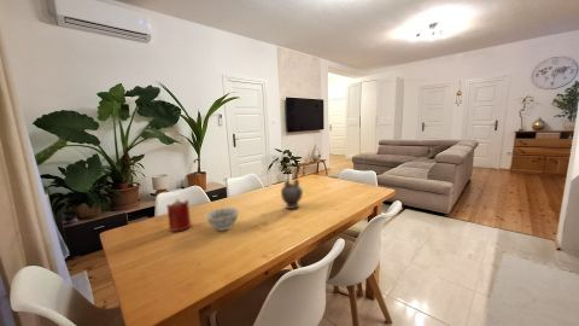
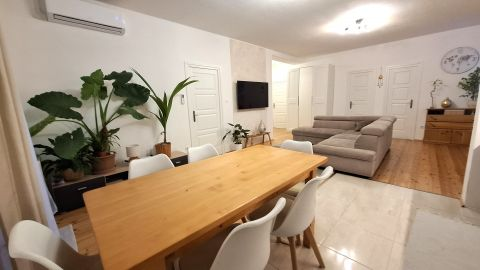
- candle [165,198,192,233]
- bowl [204,206,240,232]
- teapot [280,169,304,210]
